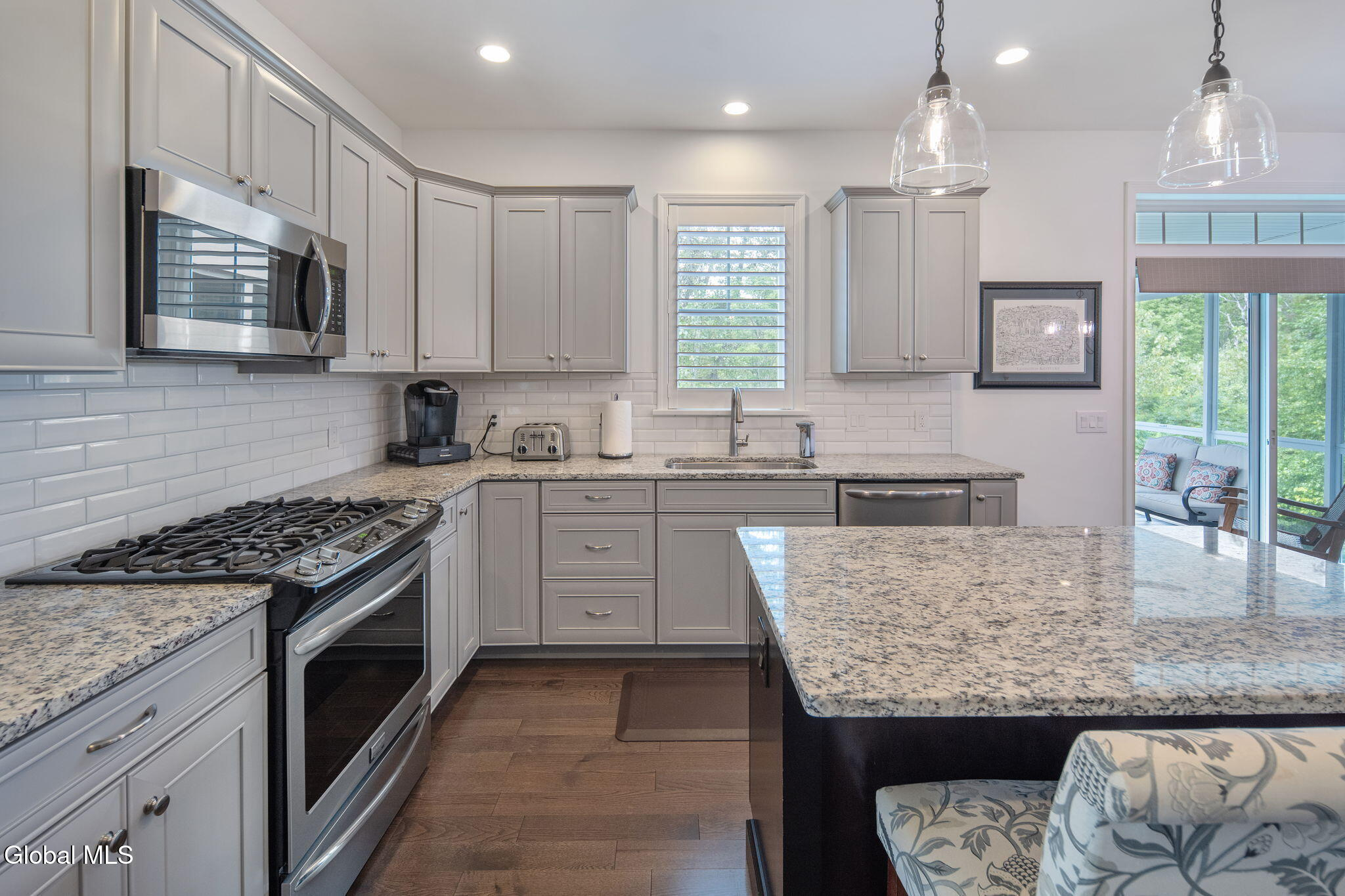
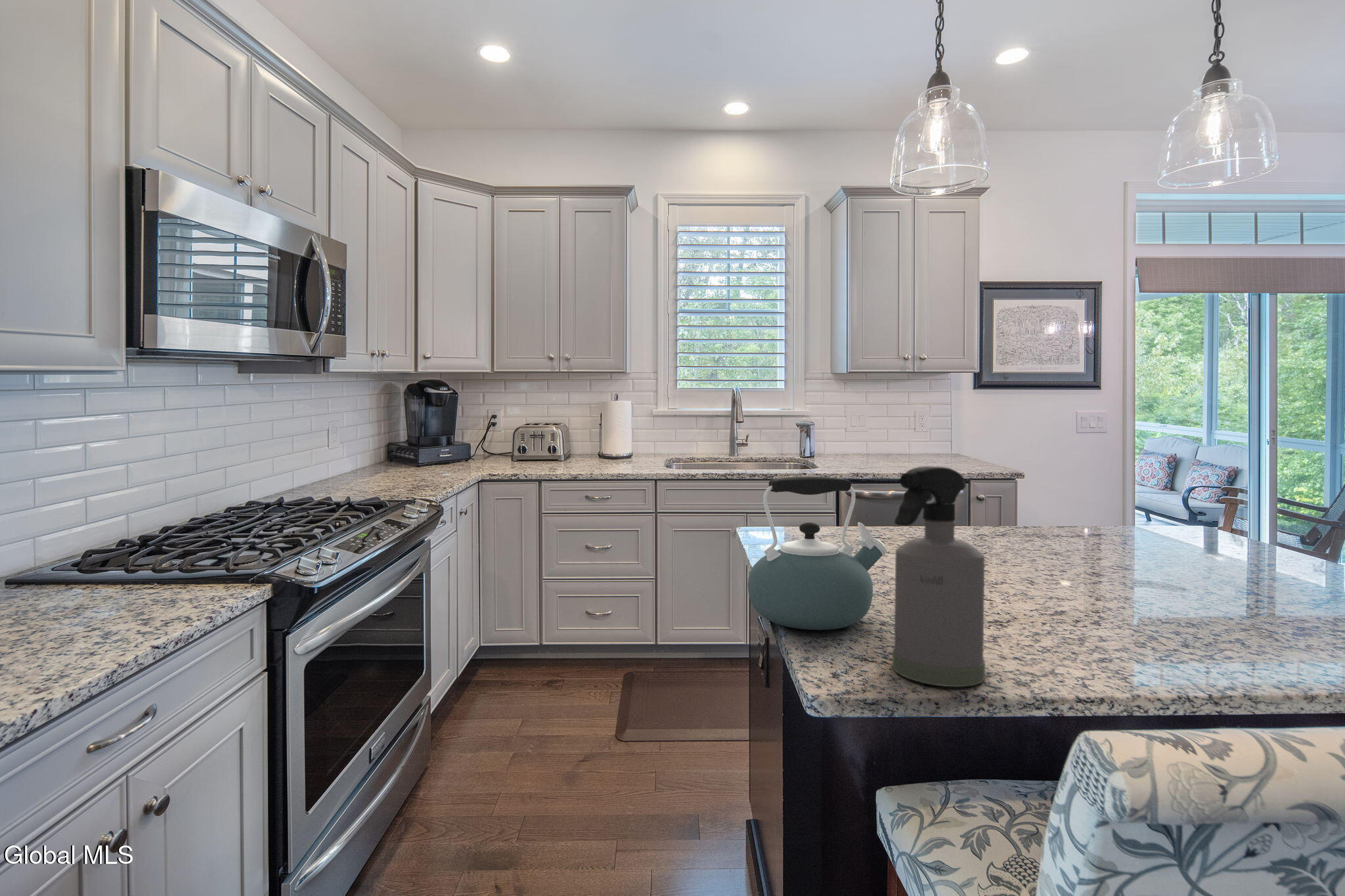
+ kettle [747,476,887,631]
+ spray bottle [892,465,986,687]
